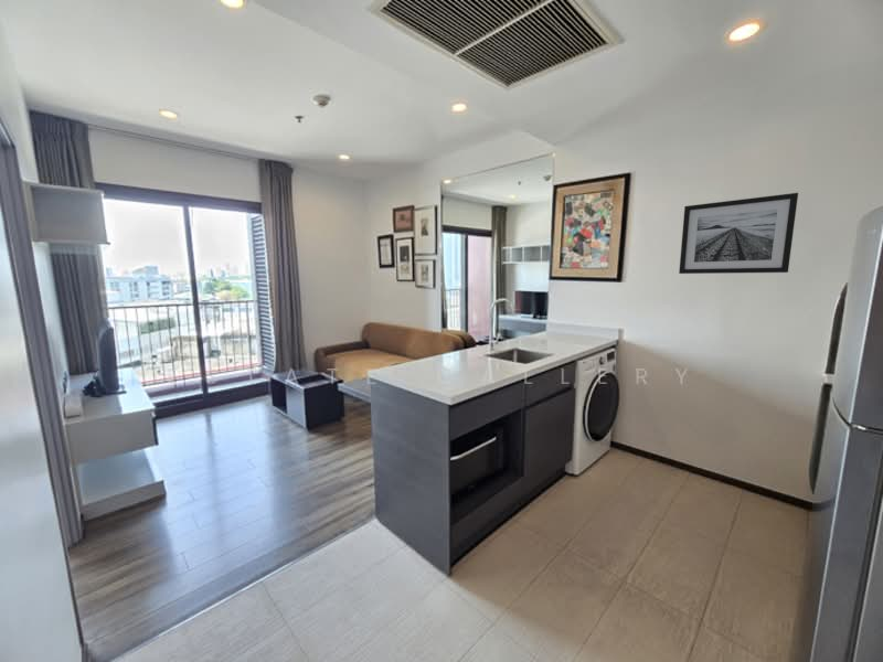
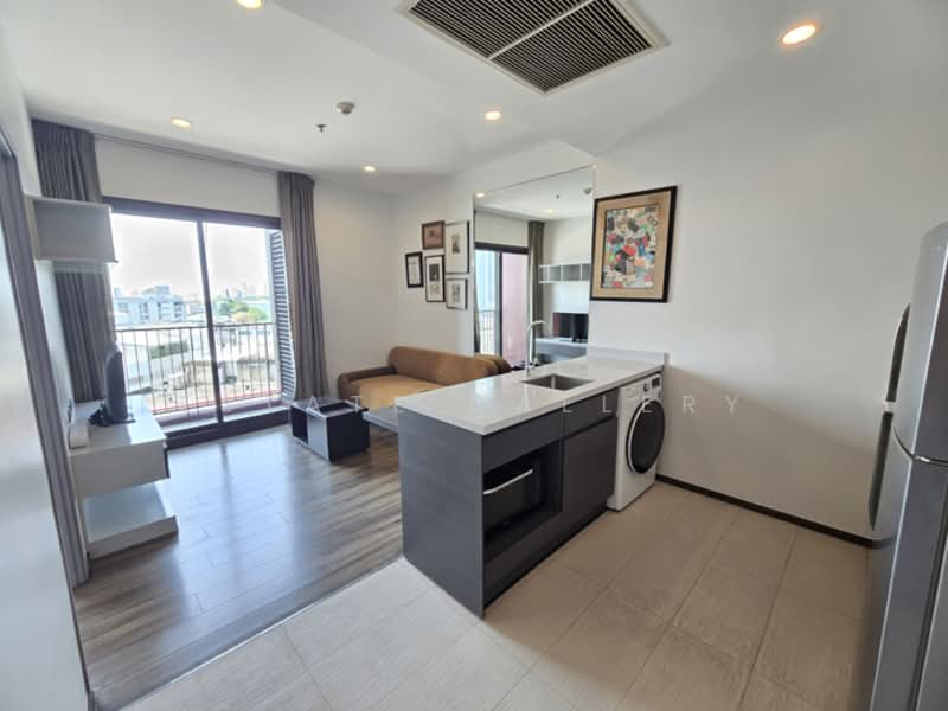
- wall art [678,192,799,275]
